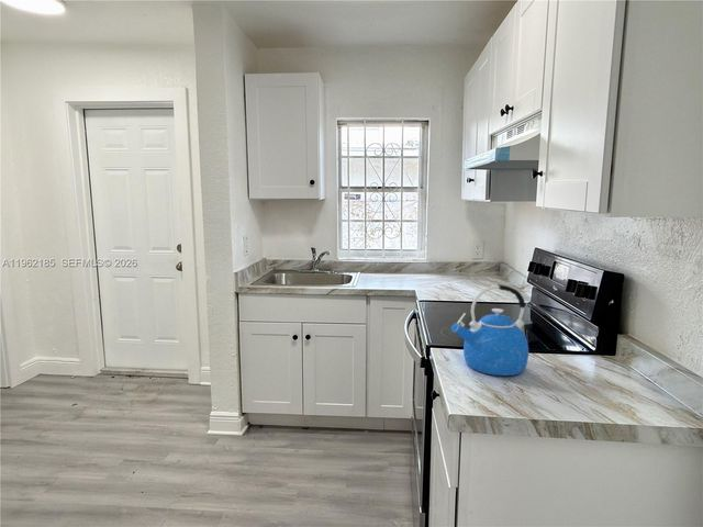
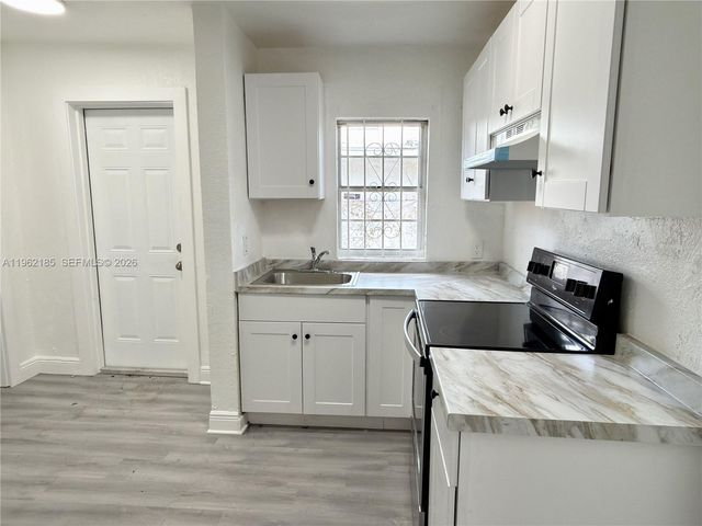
- kettle [450,283,529,377]
